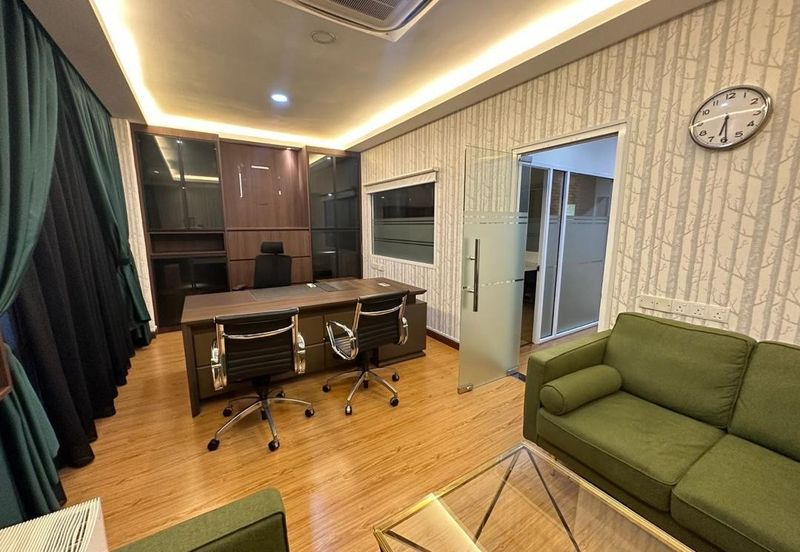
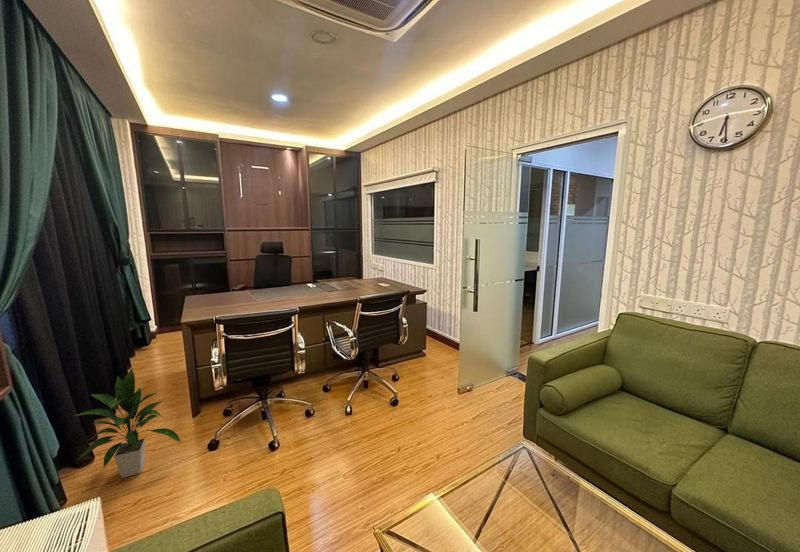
+ indoor plant [73,368,183,479]
